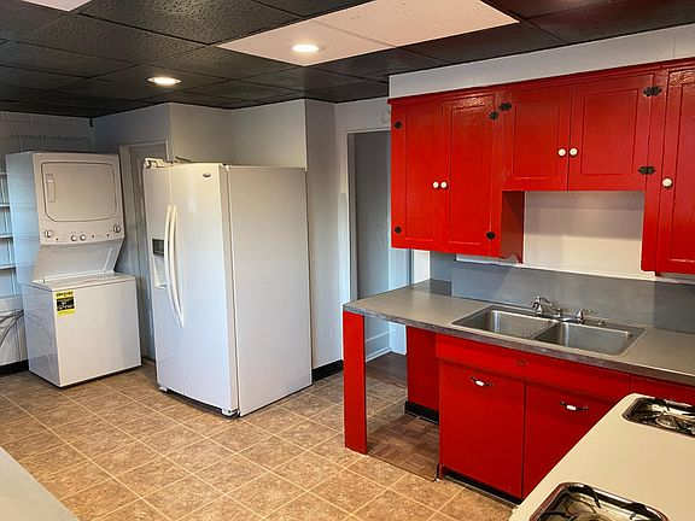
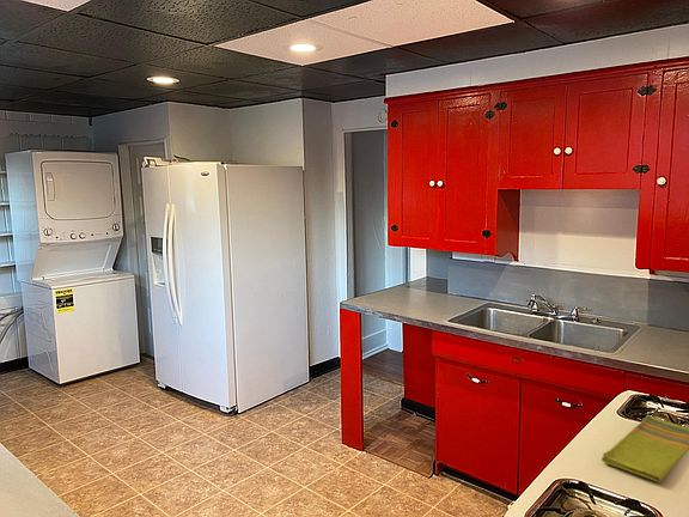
+ dish towel [600,414,689,483]
